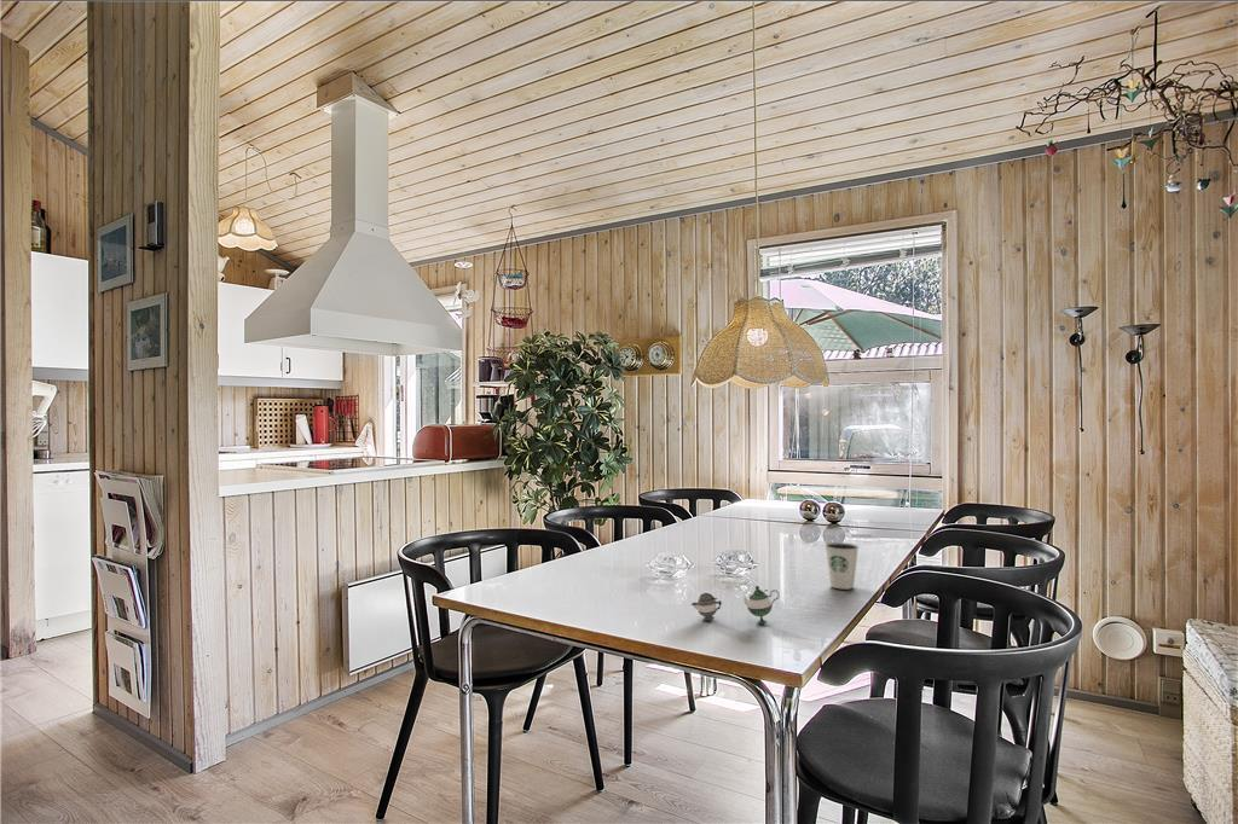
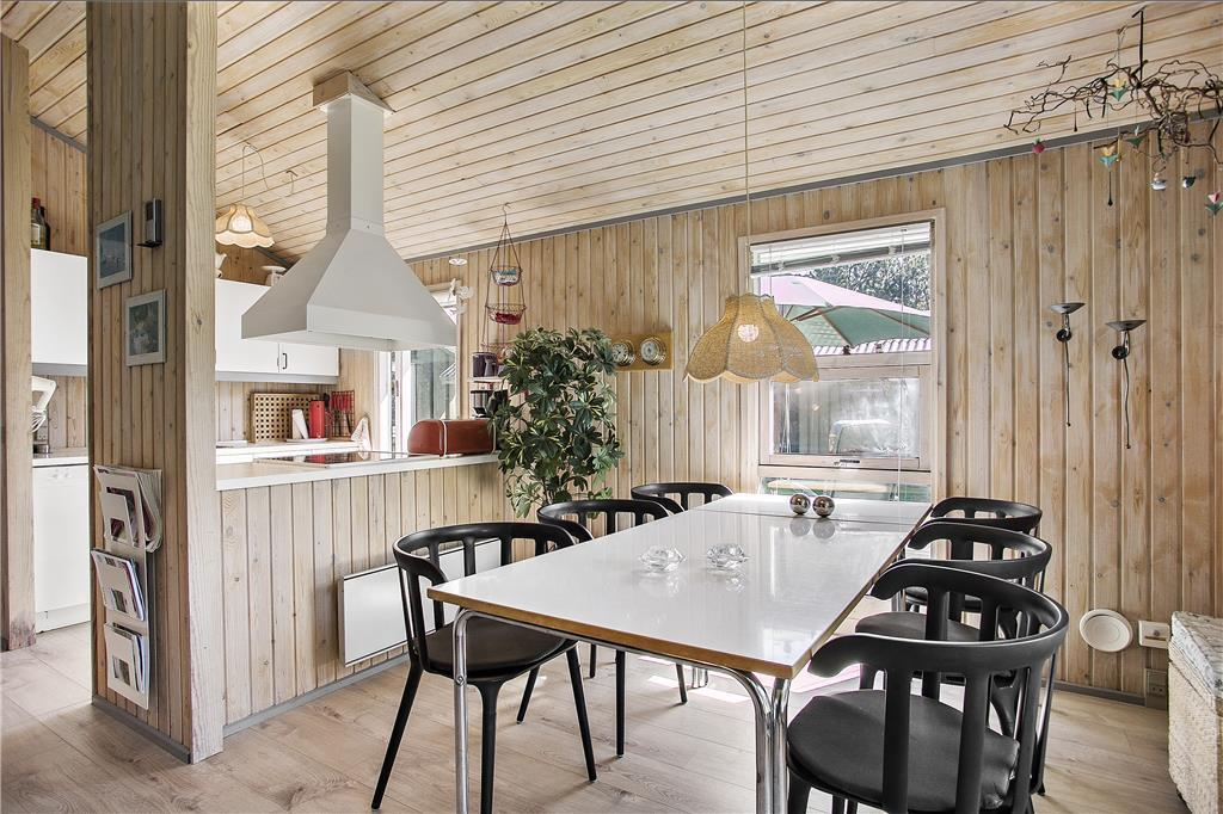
- dixie cup [823,541,860,591]
- teapot [690,585,780,625]
